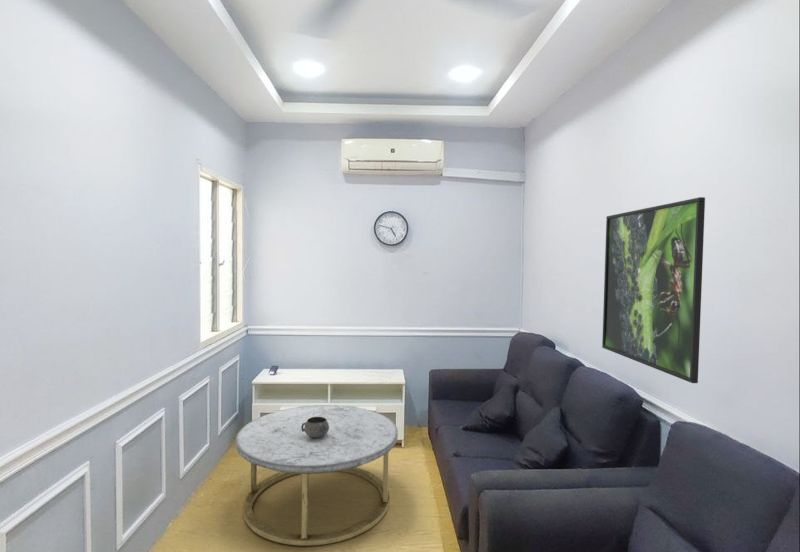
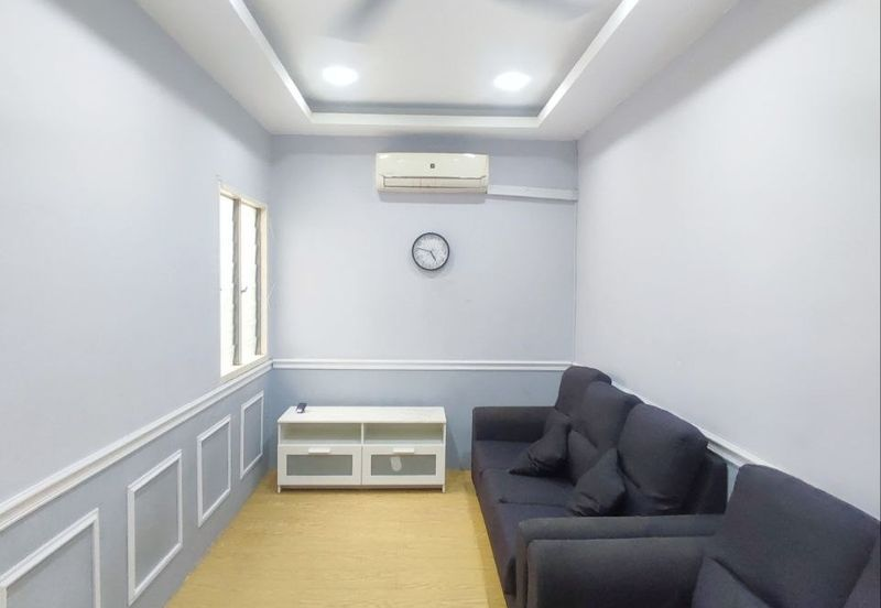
- coffee table [235,404,399,547]
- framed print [601,196,706,384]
- decorative bowl [301,417,329,438]
